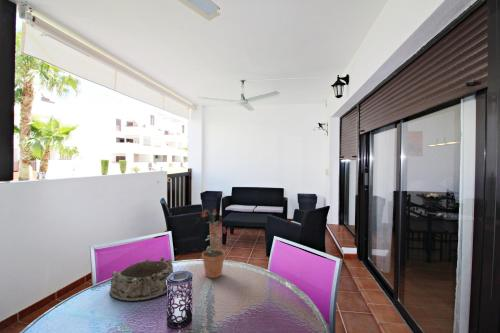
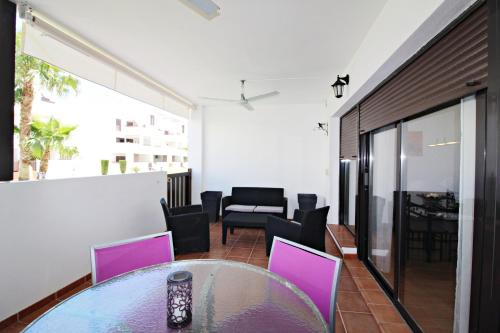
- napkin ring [109,256,174,303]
- potted plant [200,208,227,279]
